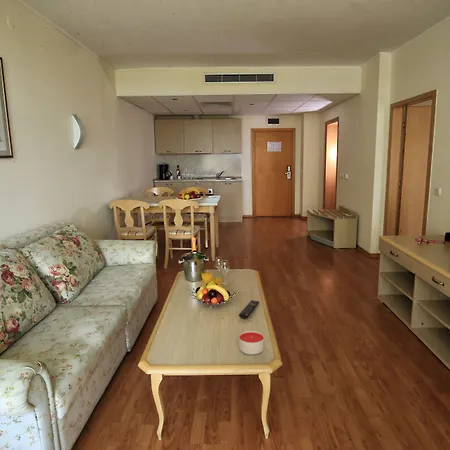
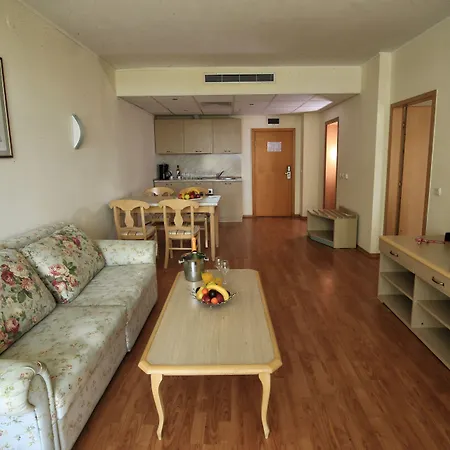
- remote control [238,299,260,319]
- candle [238,330,265,355]
